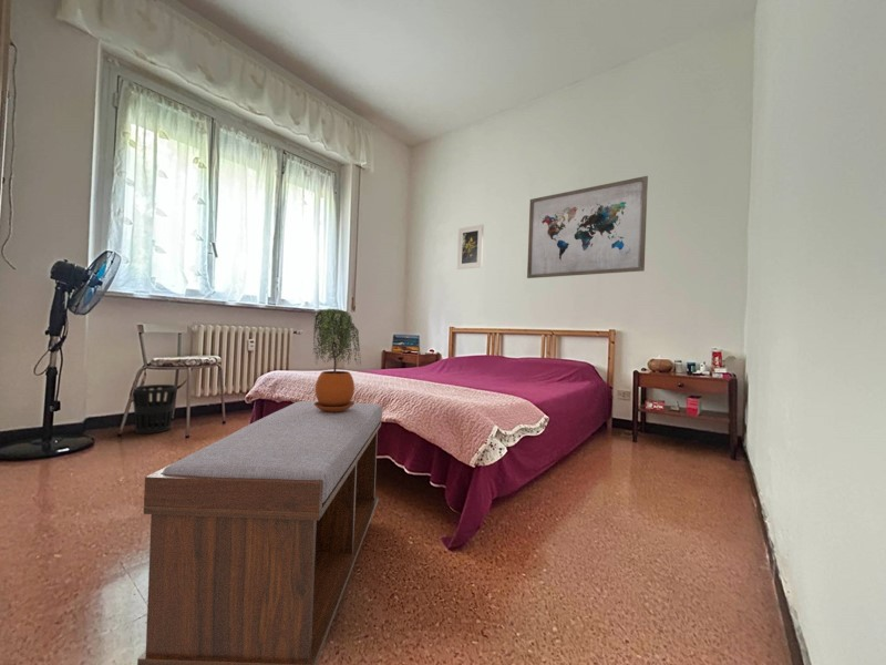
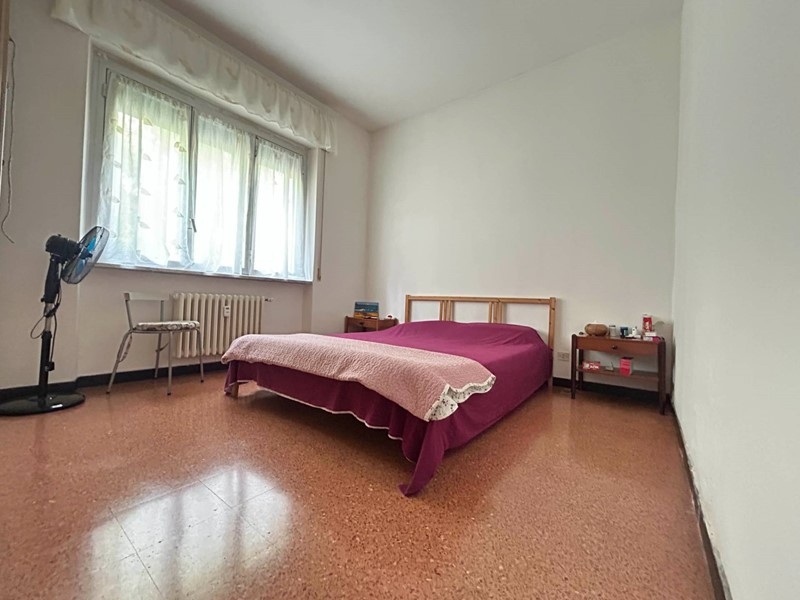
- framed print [456,224,485,270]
- potted plant [312,308,362,412]
- wall art [526,175,649,279]
- wastebasket [132,383,178,434]
- bench [136,400,383,665]
